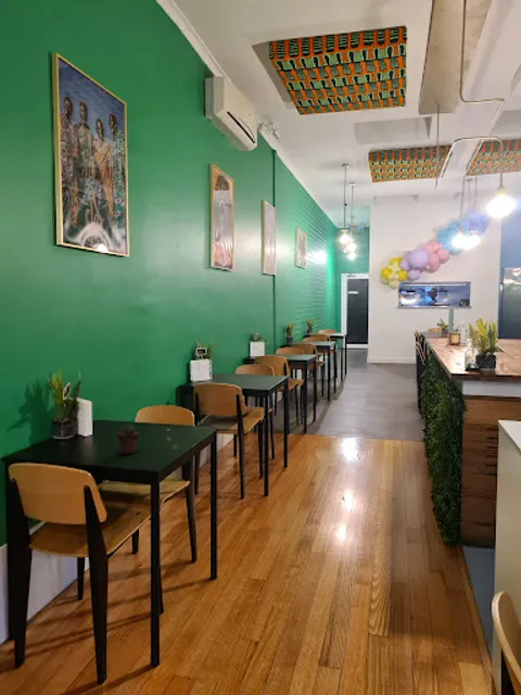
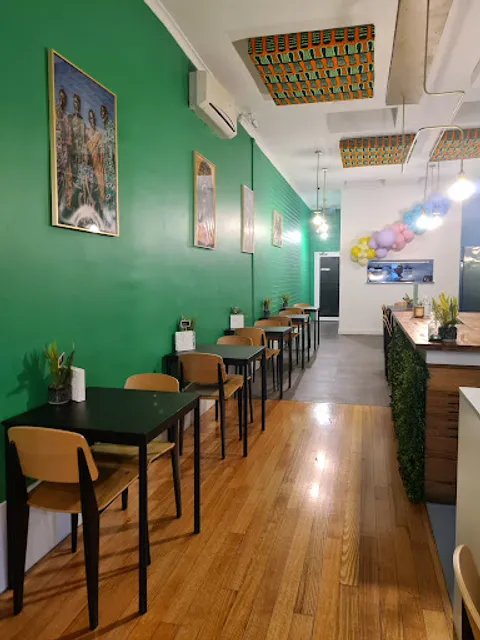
- potted succulent [116,424,141,455]
